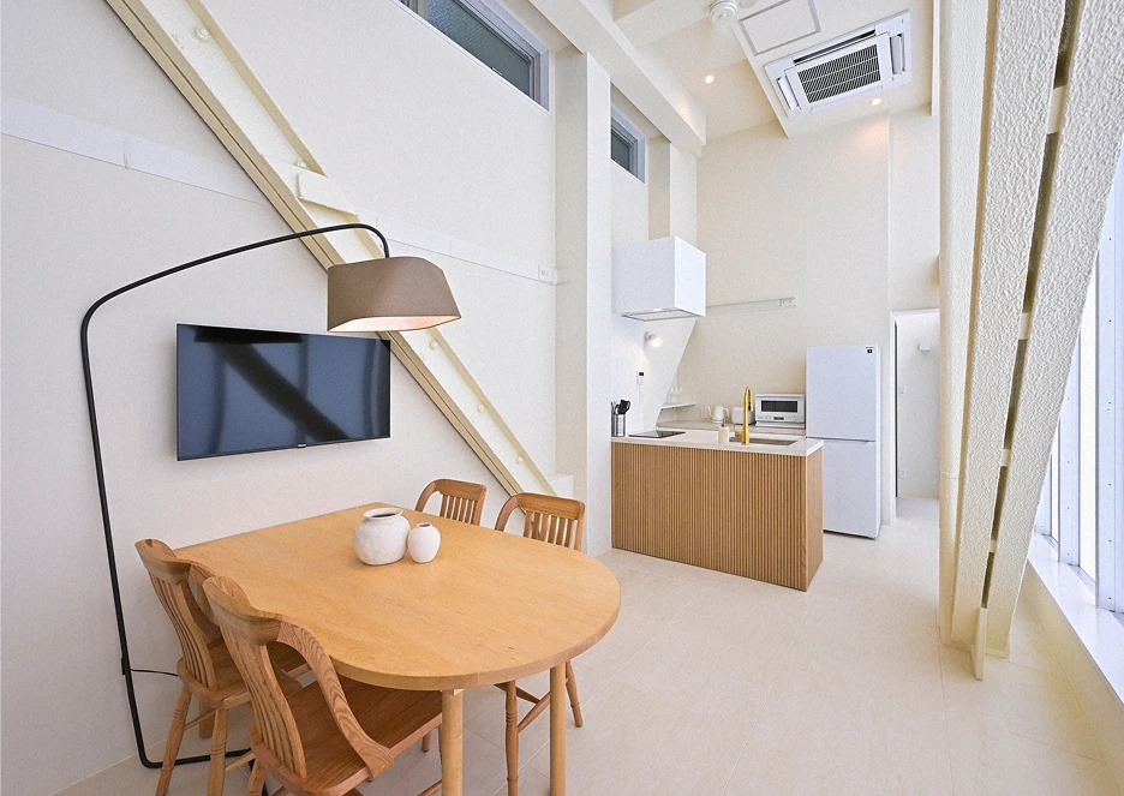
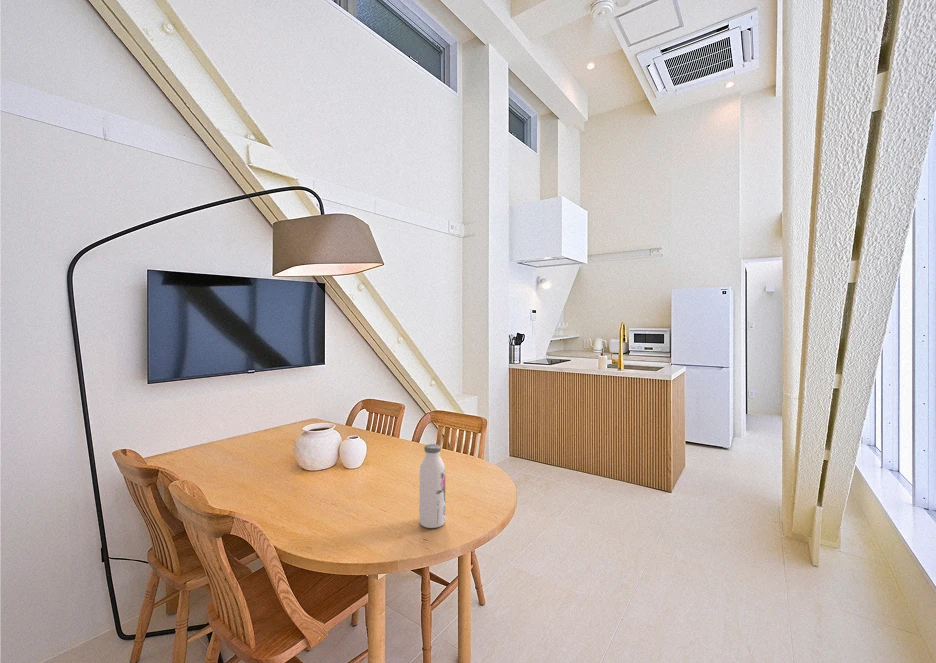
+ water bottle [419,443,446,529]
